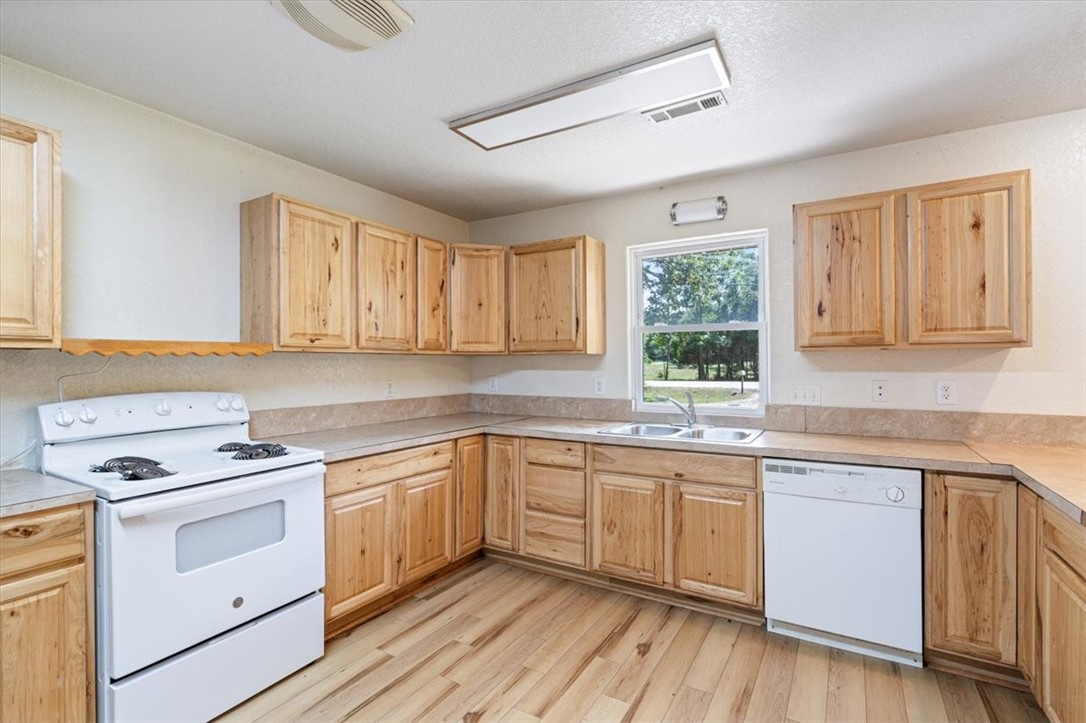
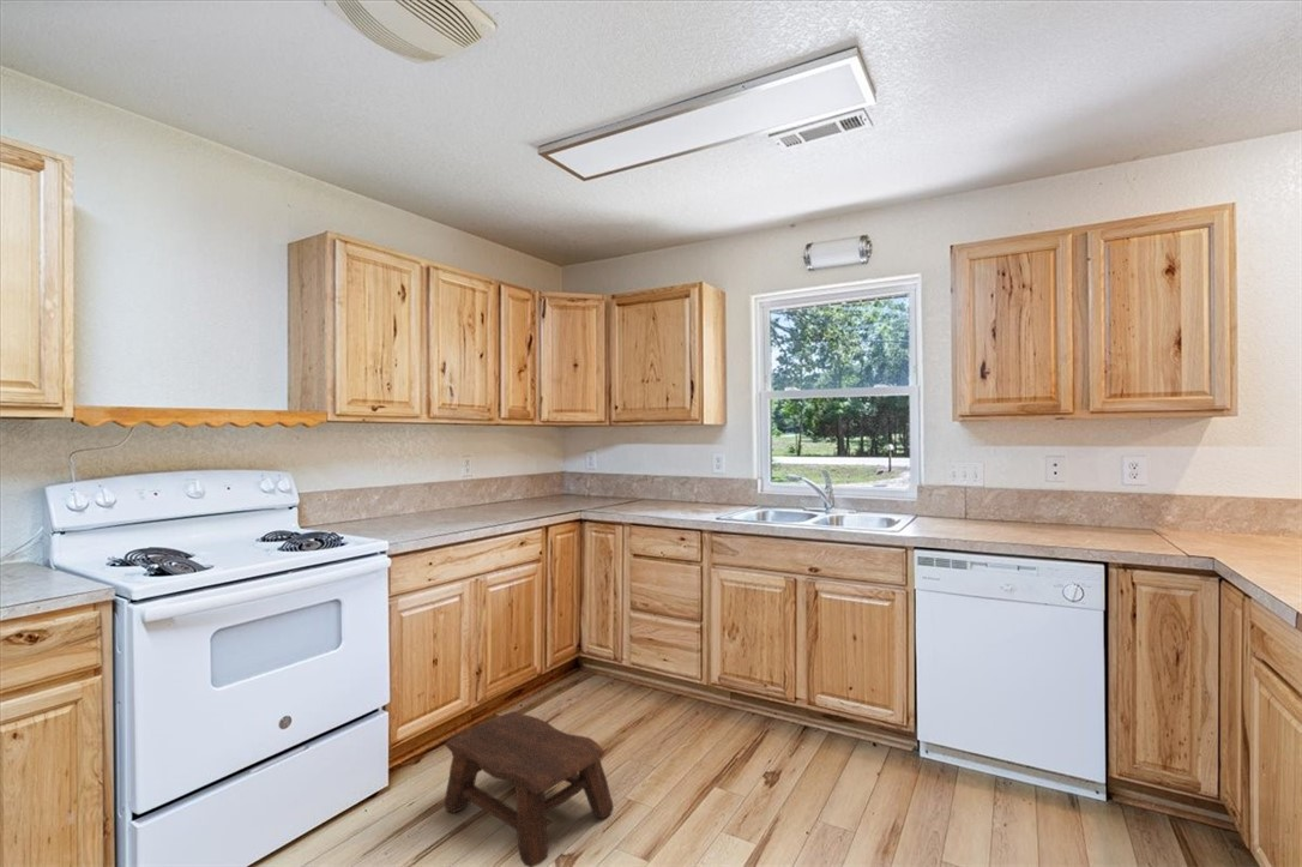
+ stool [444,710,614,867]
